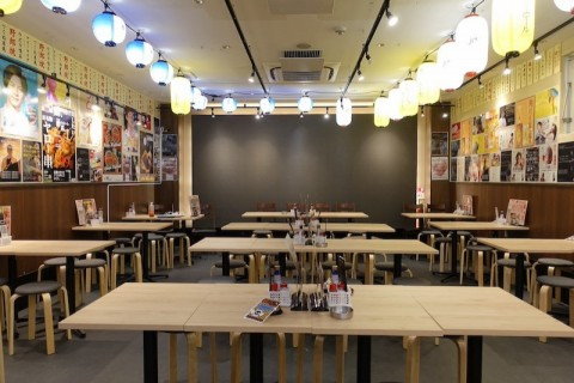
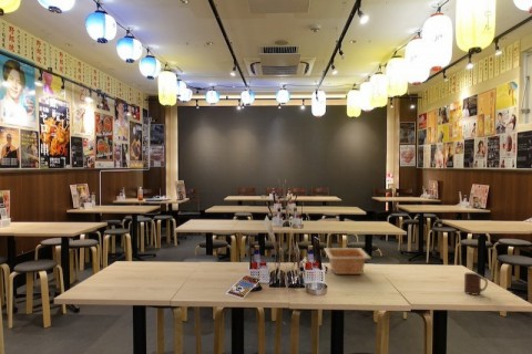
+ serving bowl [323,247,372,275]
+ cup [463,272,489,296]
